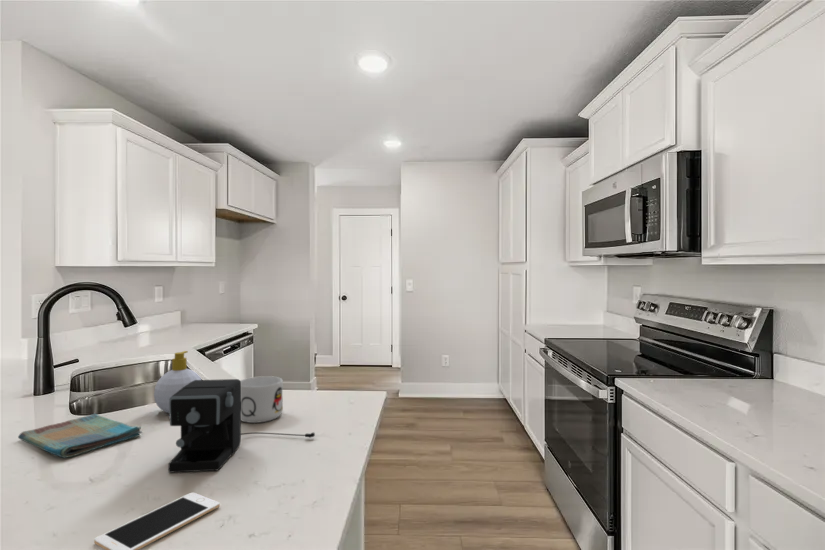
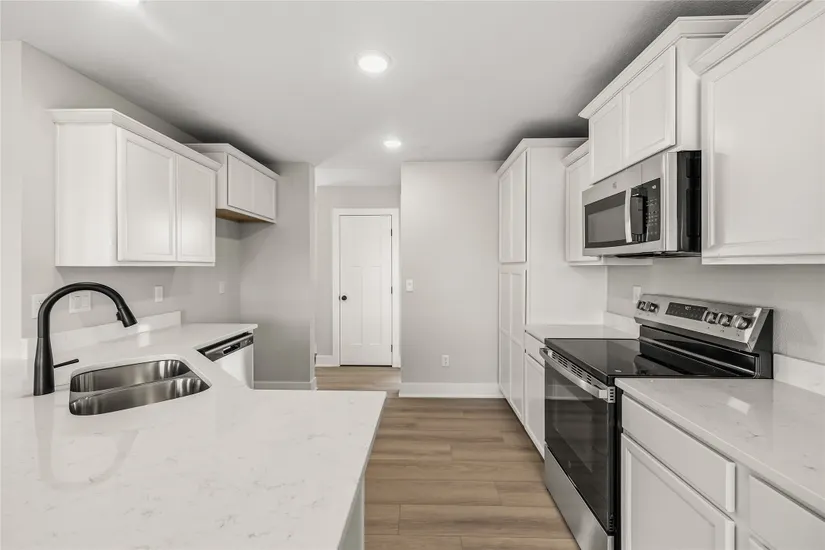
- mug [240,375,284,424]
- cell phone [93,491,221,550]
- coffee maker [167,378,316,474]
- dish towel [17,413,143,459]
- soap bottle [153,350,202,414]
